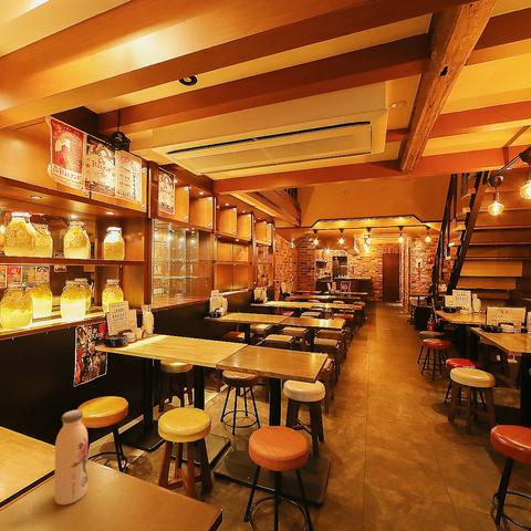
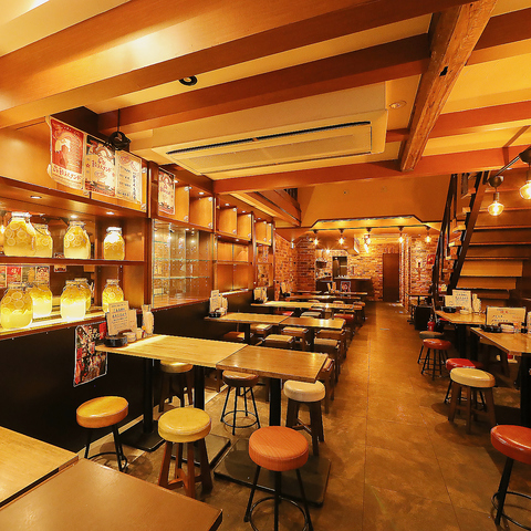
- water bottle [53,409,88,506]
